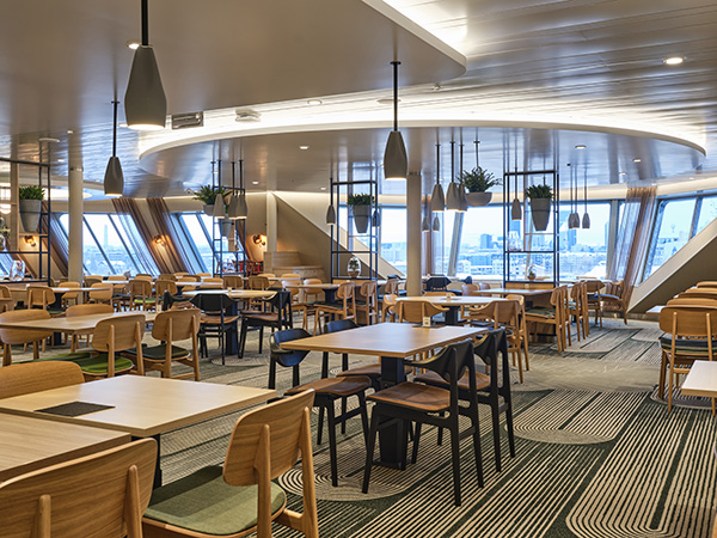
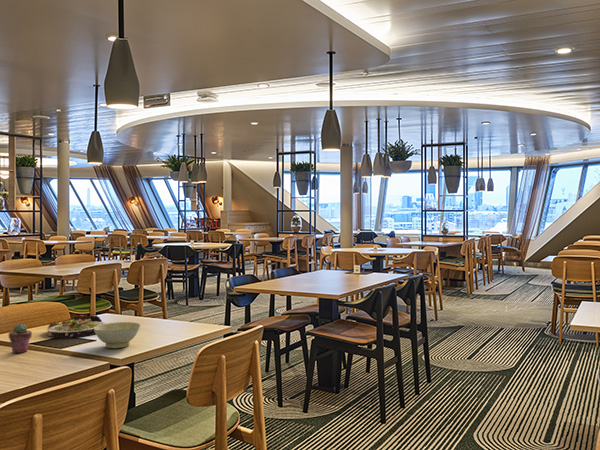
+ bowl [94,321,141,349]
+ salad plate [45,314,106,339]
+ potted succulent [8,323,33,354]
